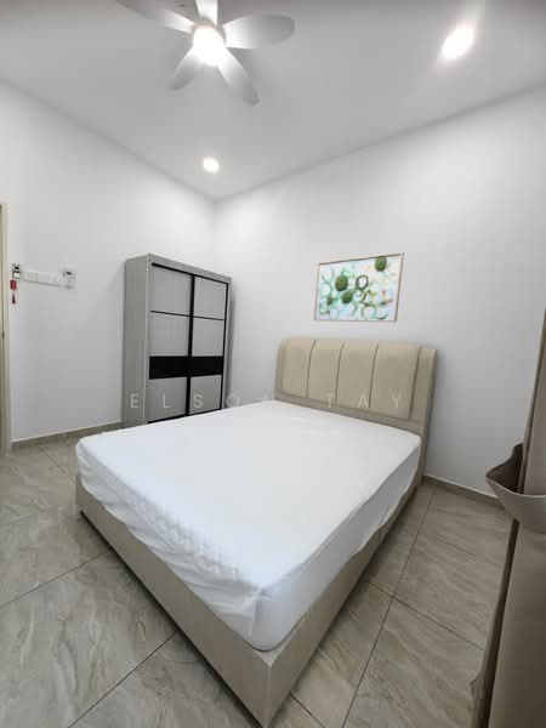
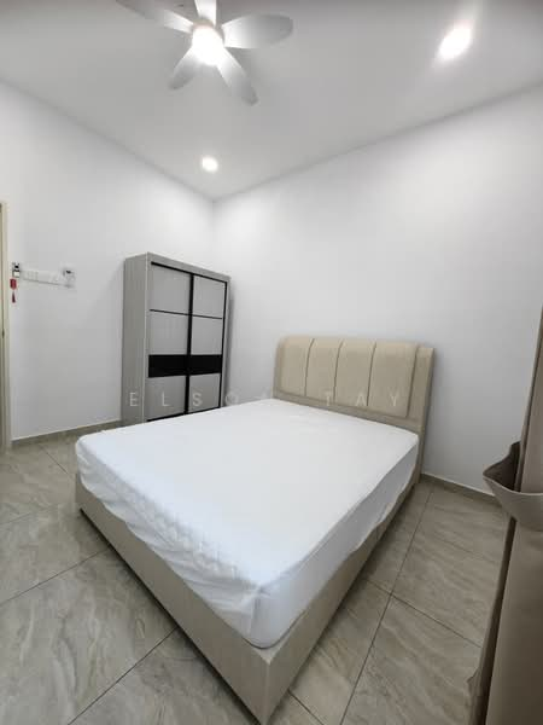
- wall art [313,251,405,323]
